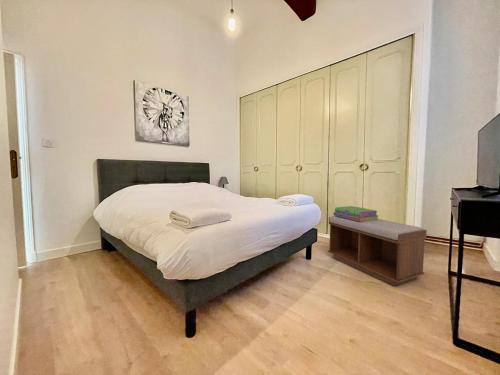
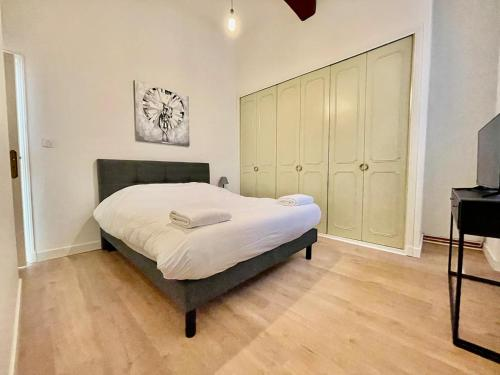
- bench [327,215,428,287]
- stack of books [332,205,379,222]
